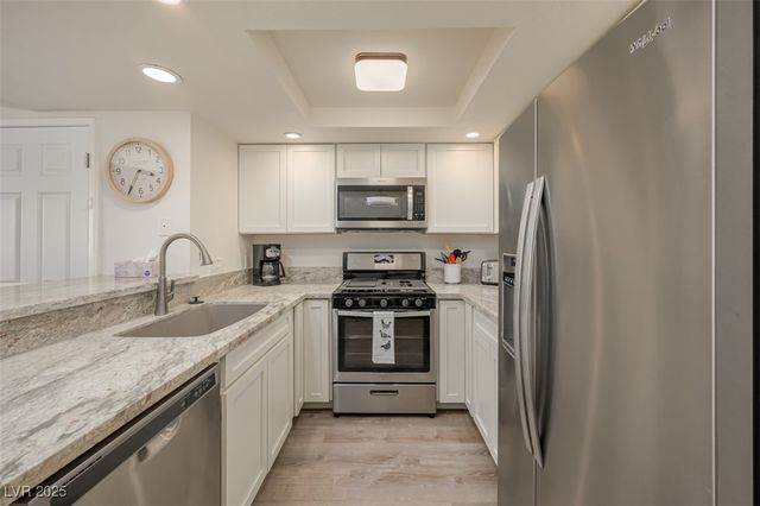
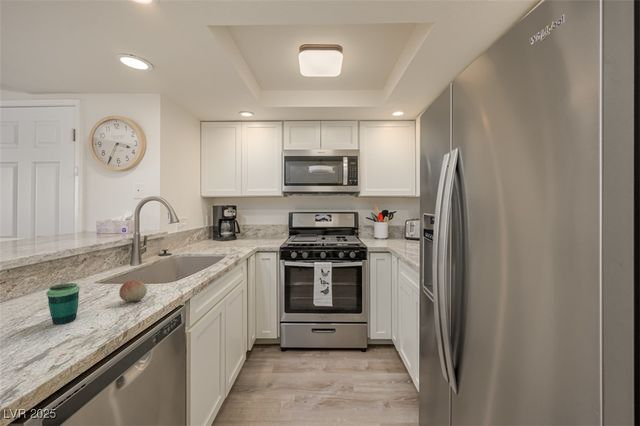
+ cup [45,282,81,325]
+ fruit [118,279,148,303]
